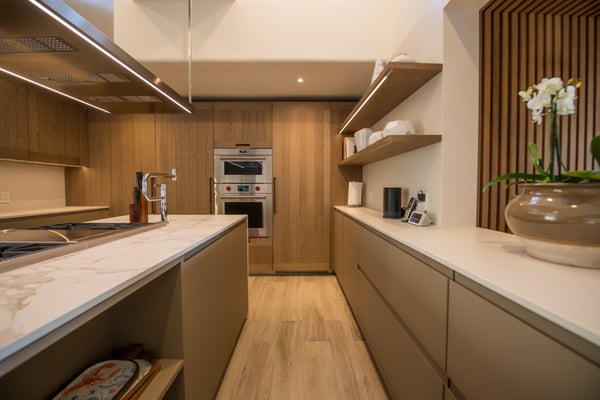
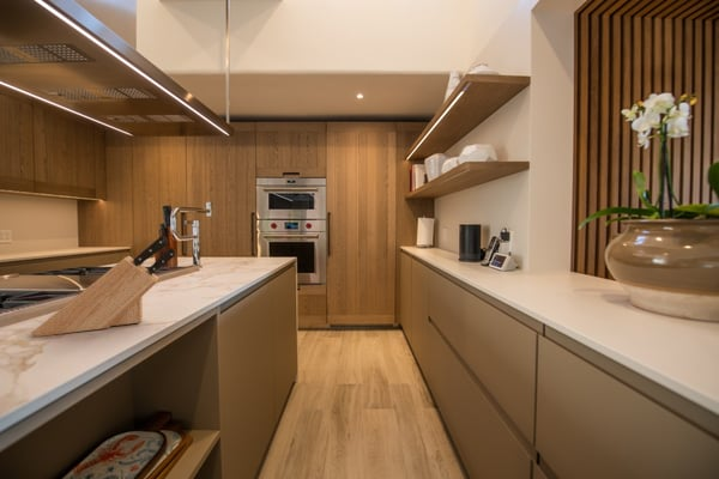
+ knife block [30,235,176,338]
